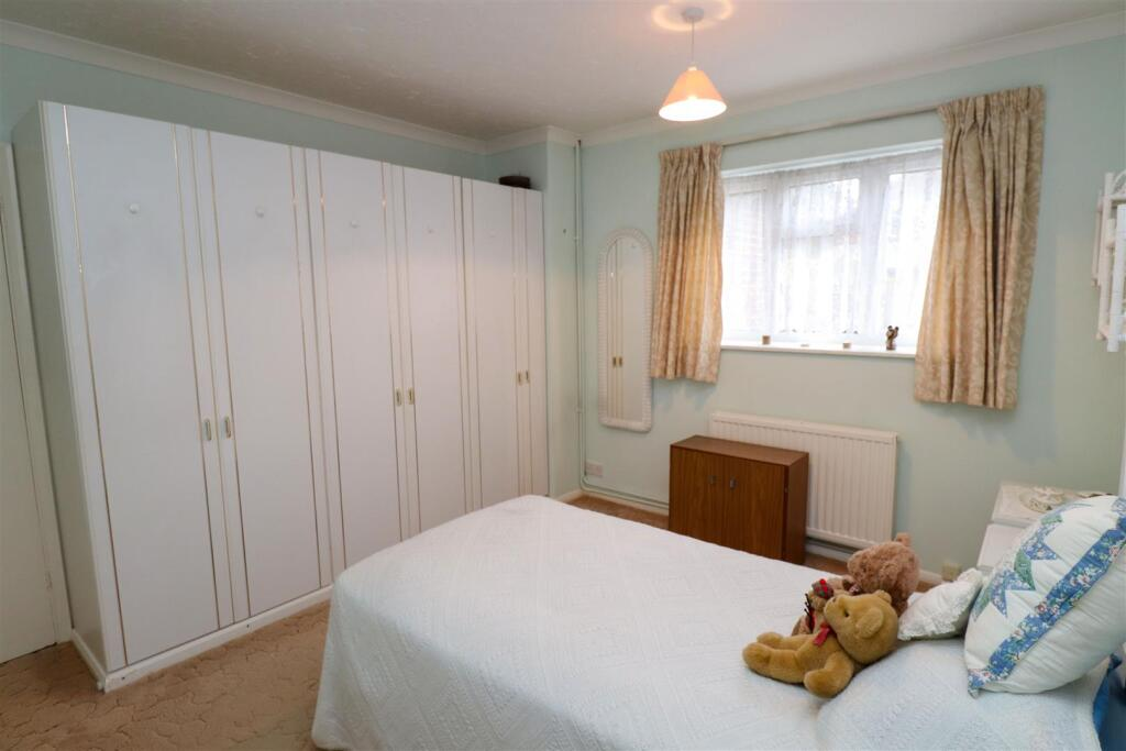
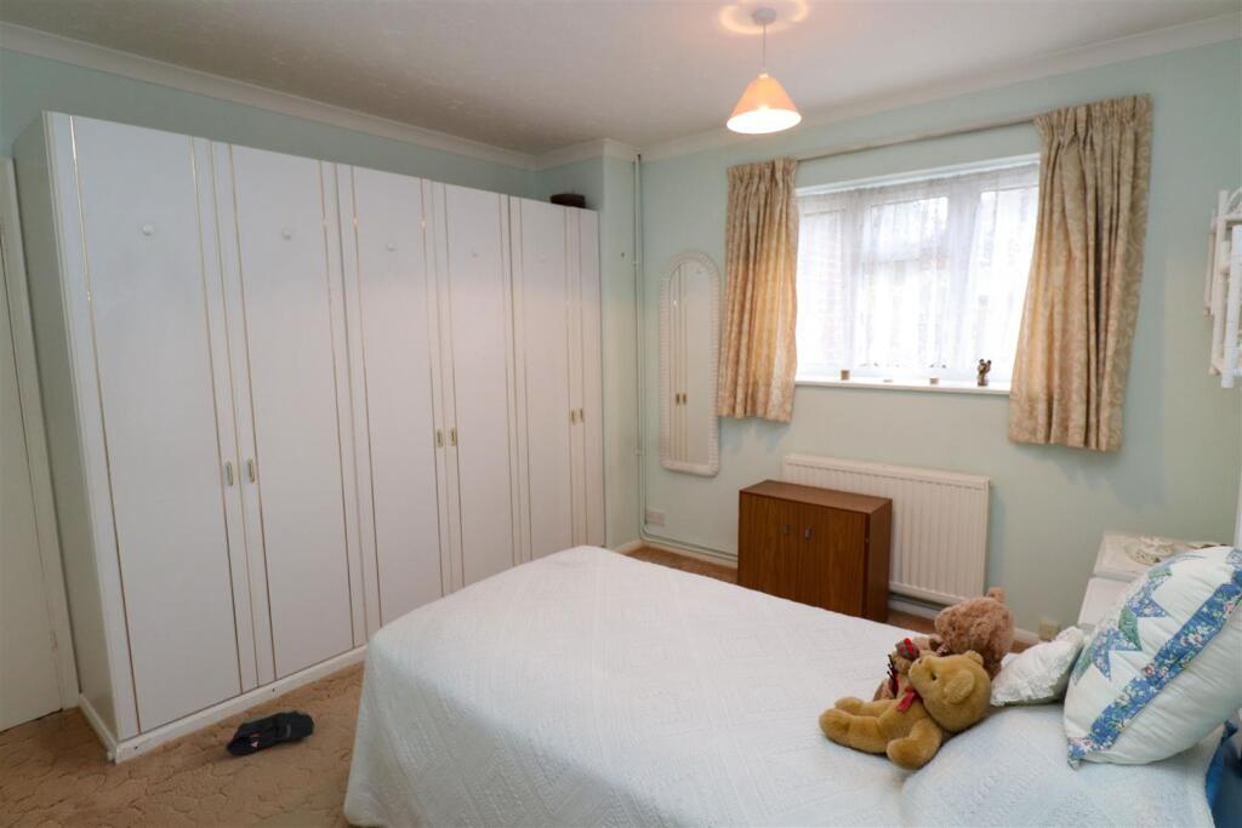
+ shoe [226,708,317,755]
